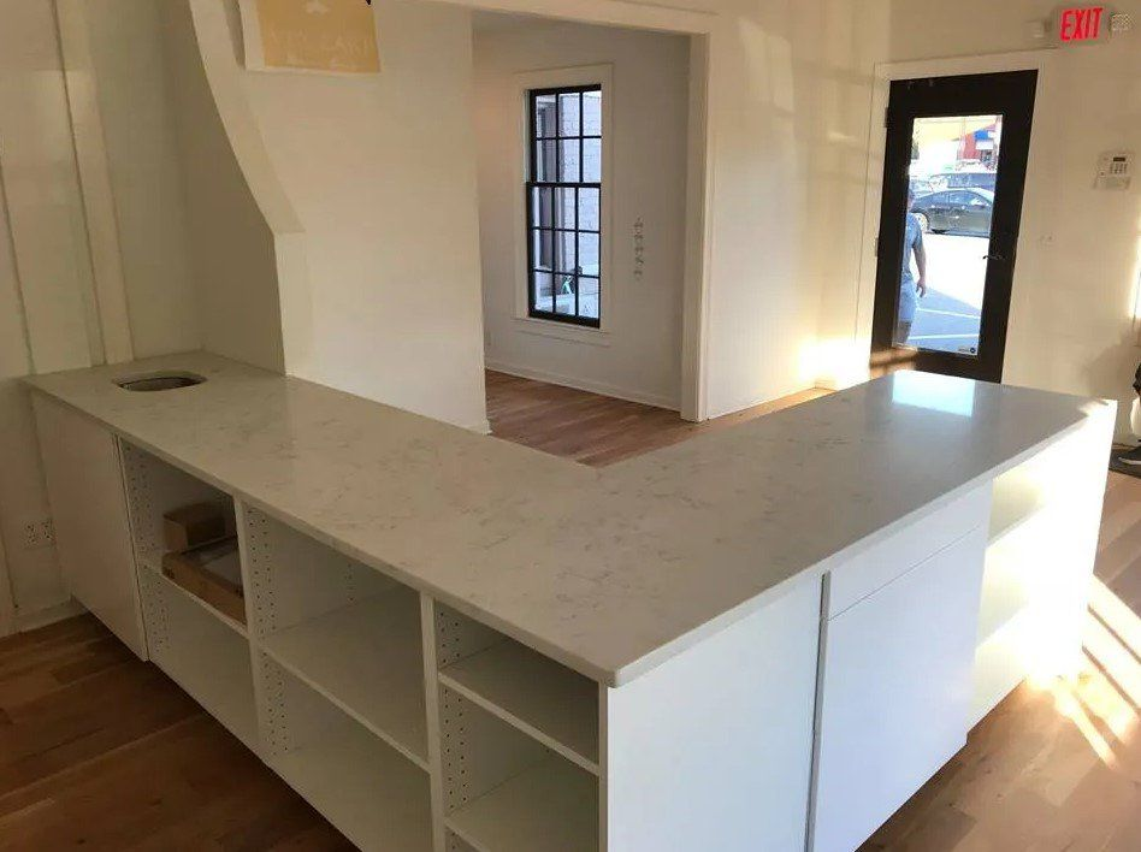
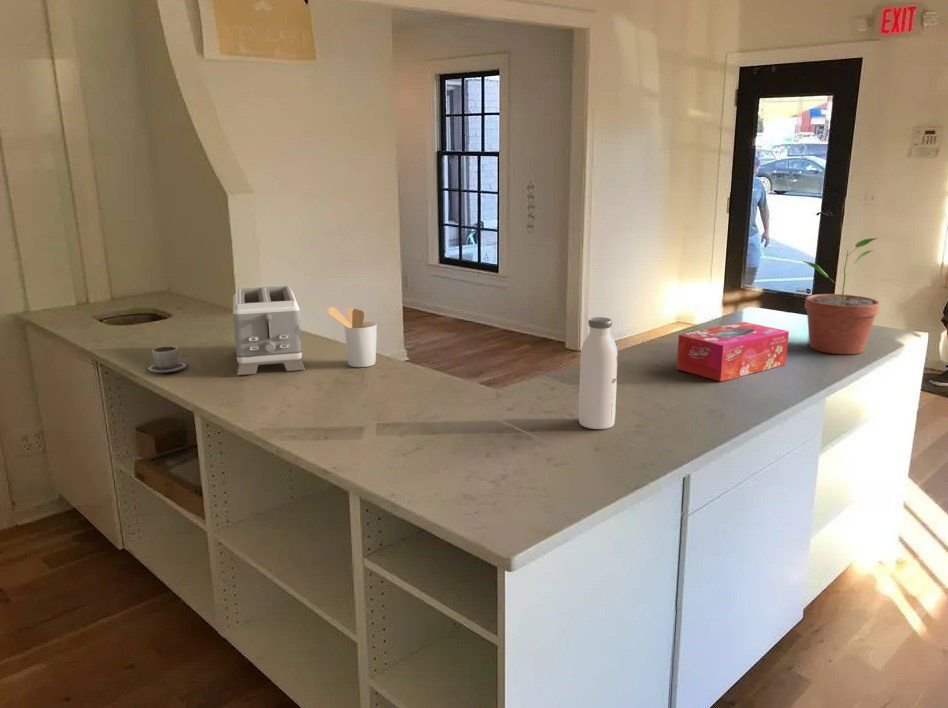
+ toaster [232,285,306,376]
+ cup [144,345,190,374]
+ utensil holder [325,306,378,368]
+ water bottle [578,316,618,430]
+ potted plant [803,237,881,355]
+ tissue box [676,321,790,382]
